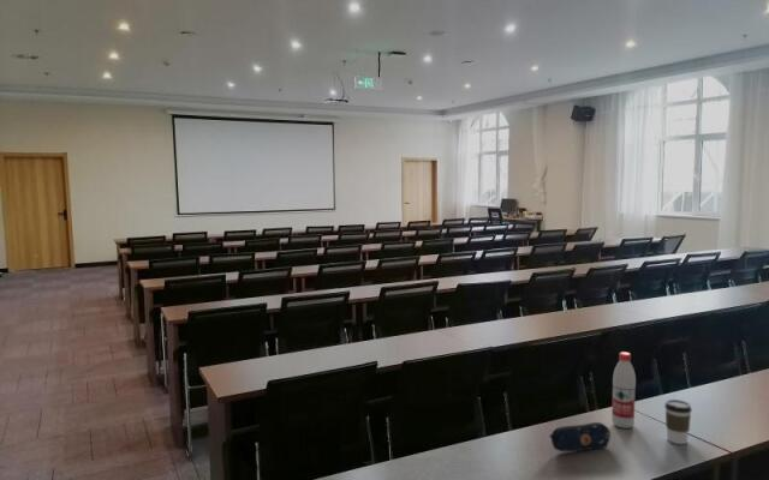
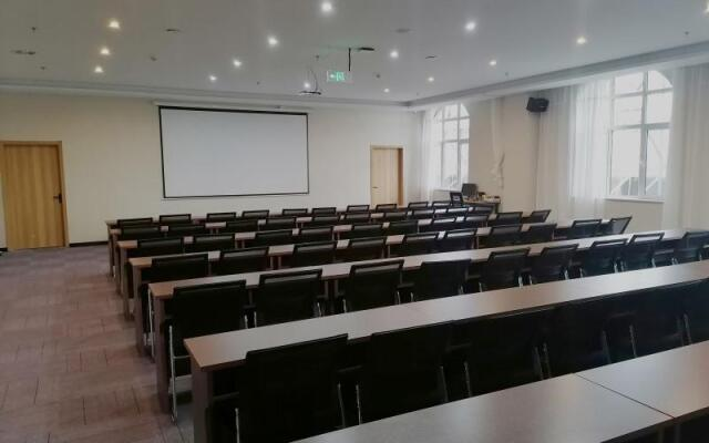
- pencil case [548,421,612,452]
- water bottle [610,350,637,430]
- coffee cup [663,398,693,445]
